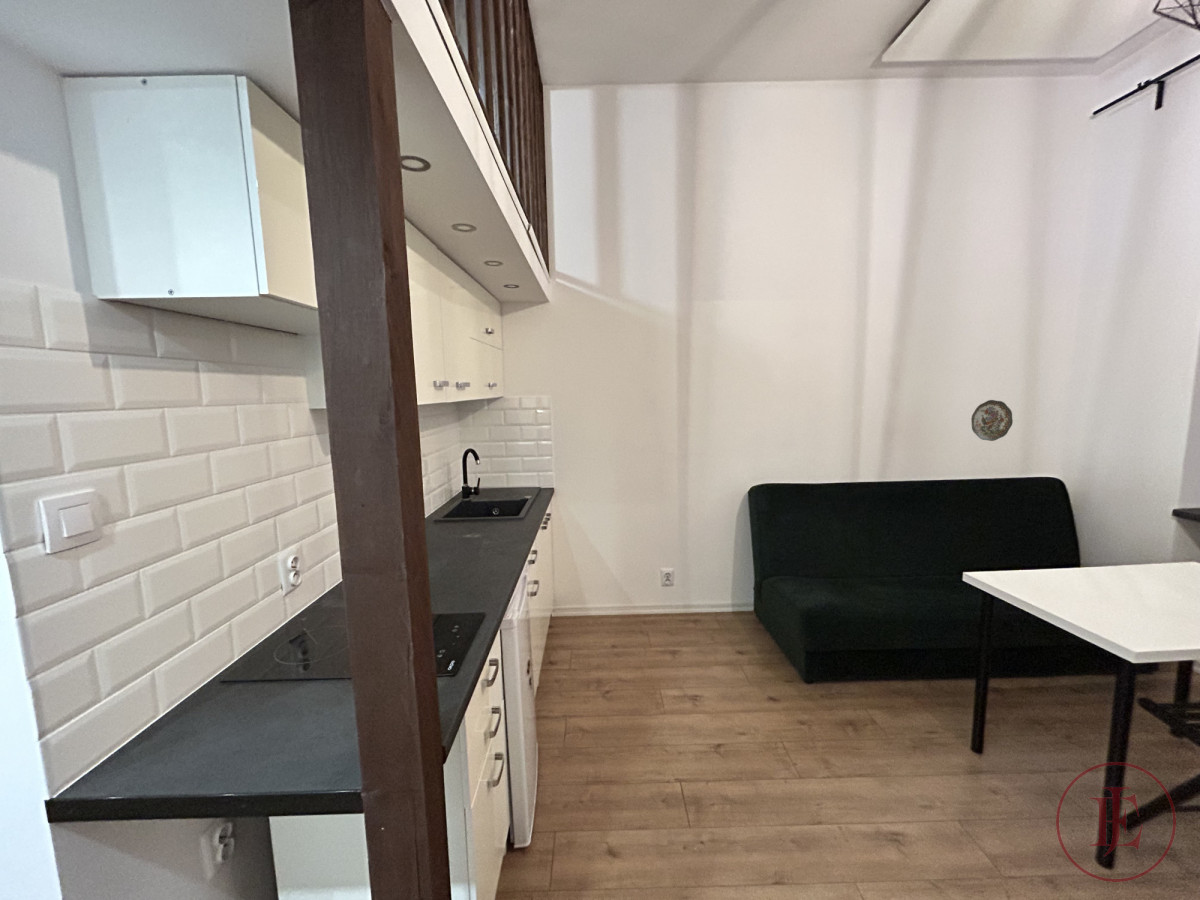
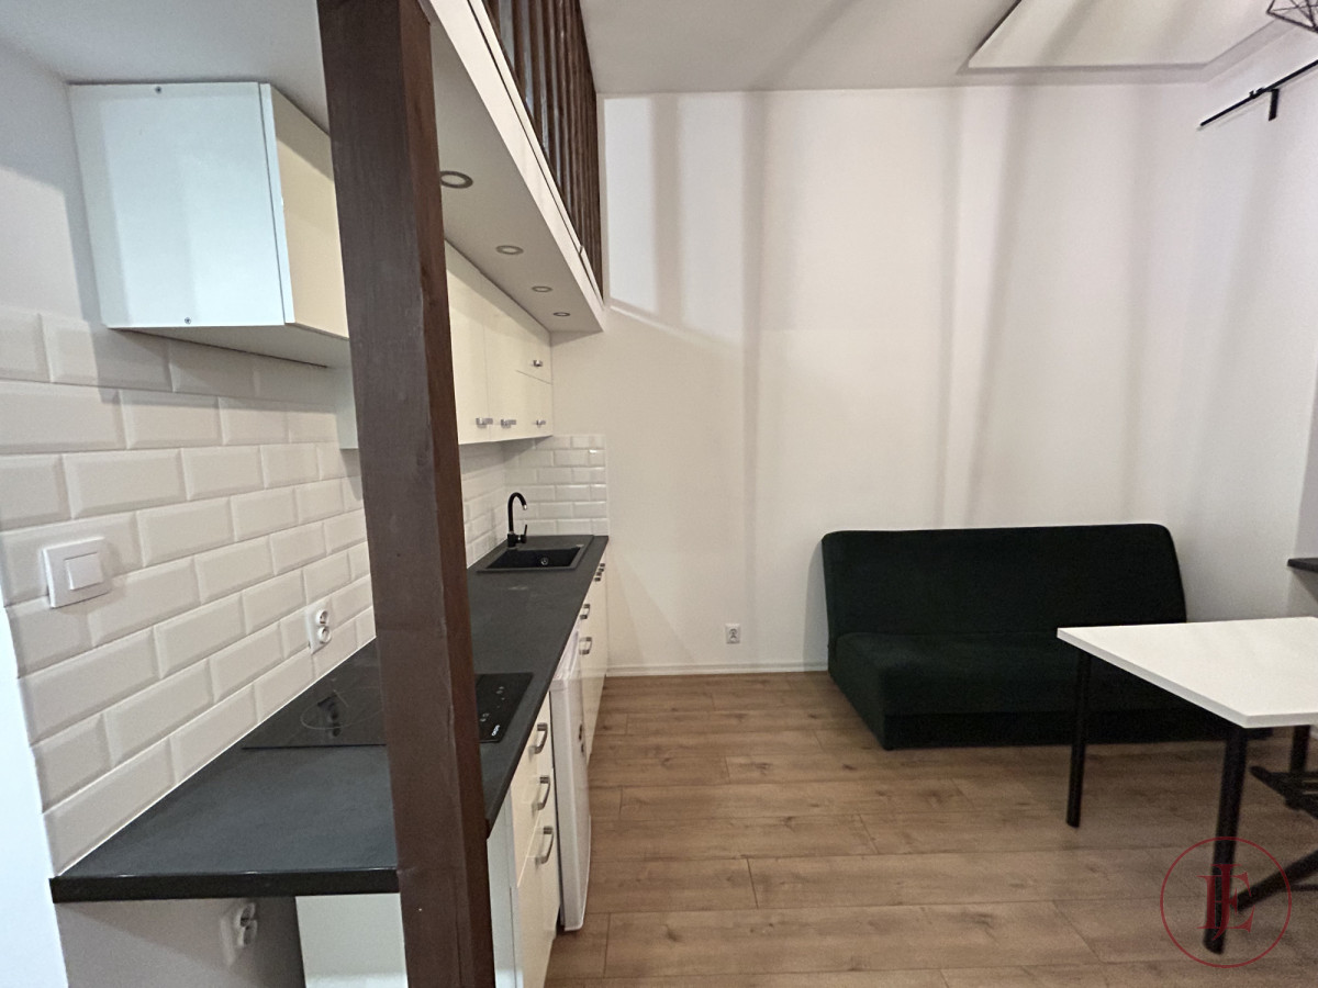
- decorative plate [970,399,1014,442]
